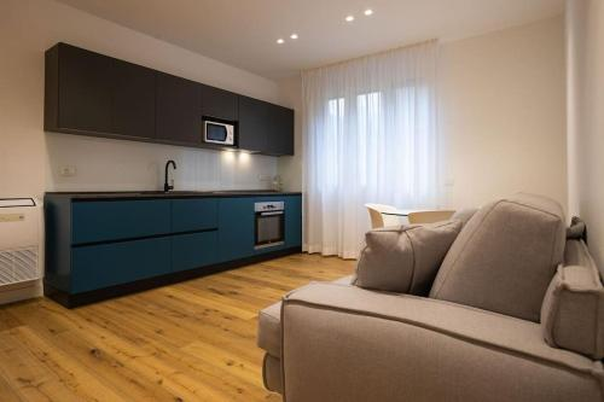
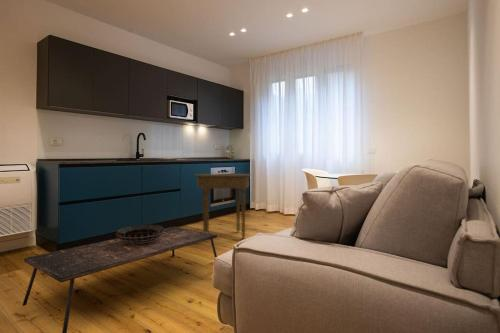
+ side table [194,173,252,242]
+ coffee table [21,226,218,333]
+ decorative bowl [115,224,165,244]
